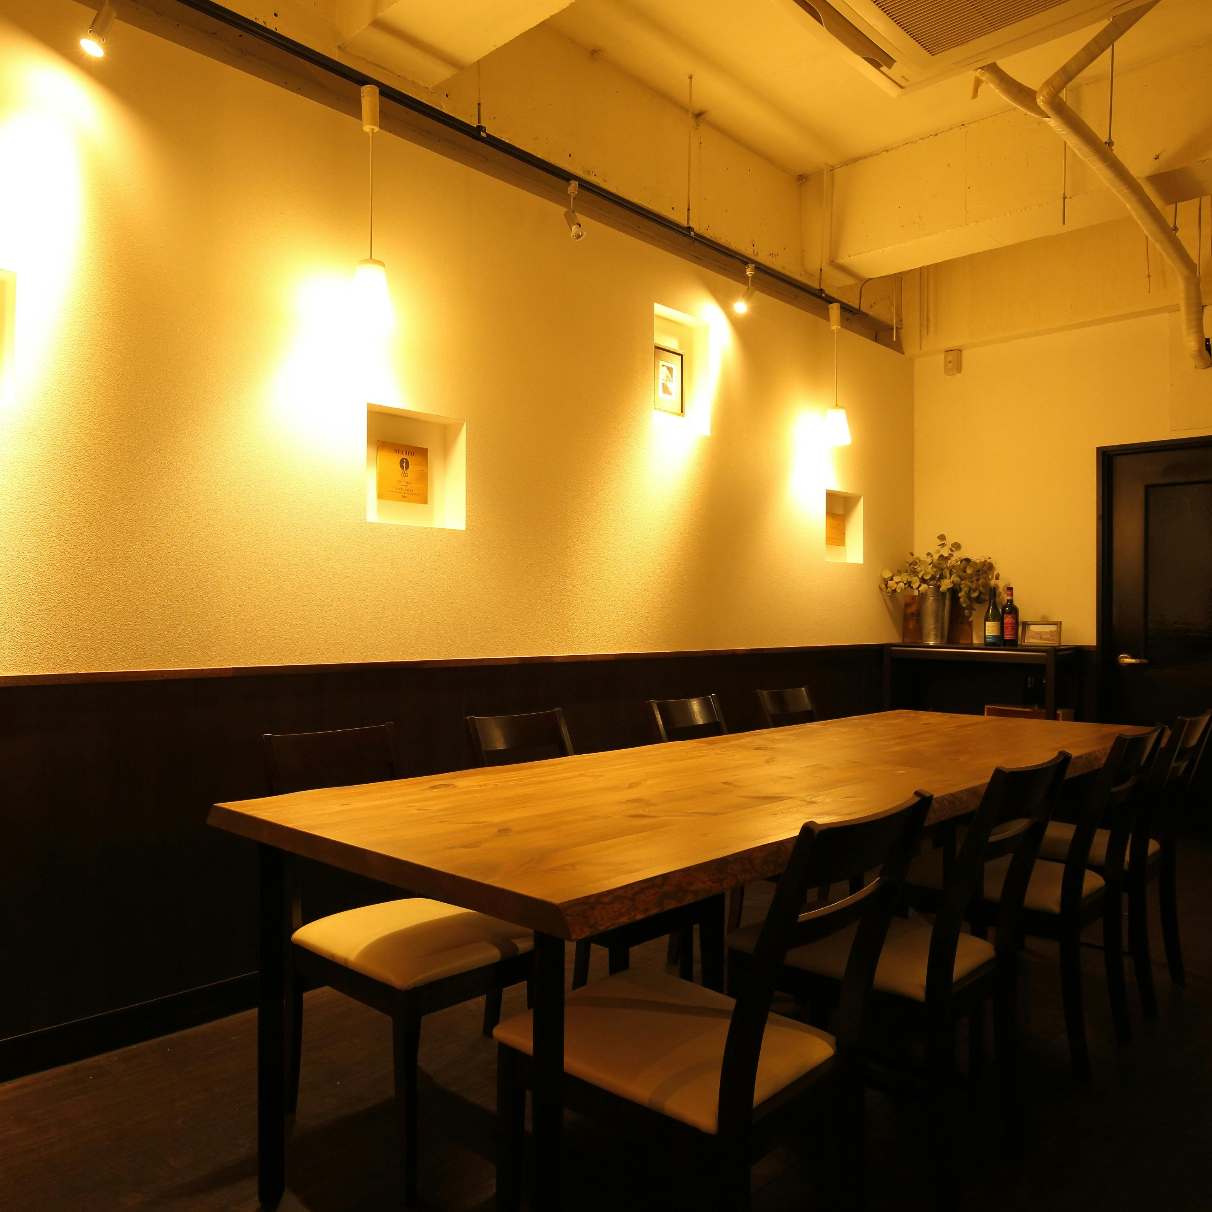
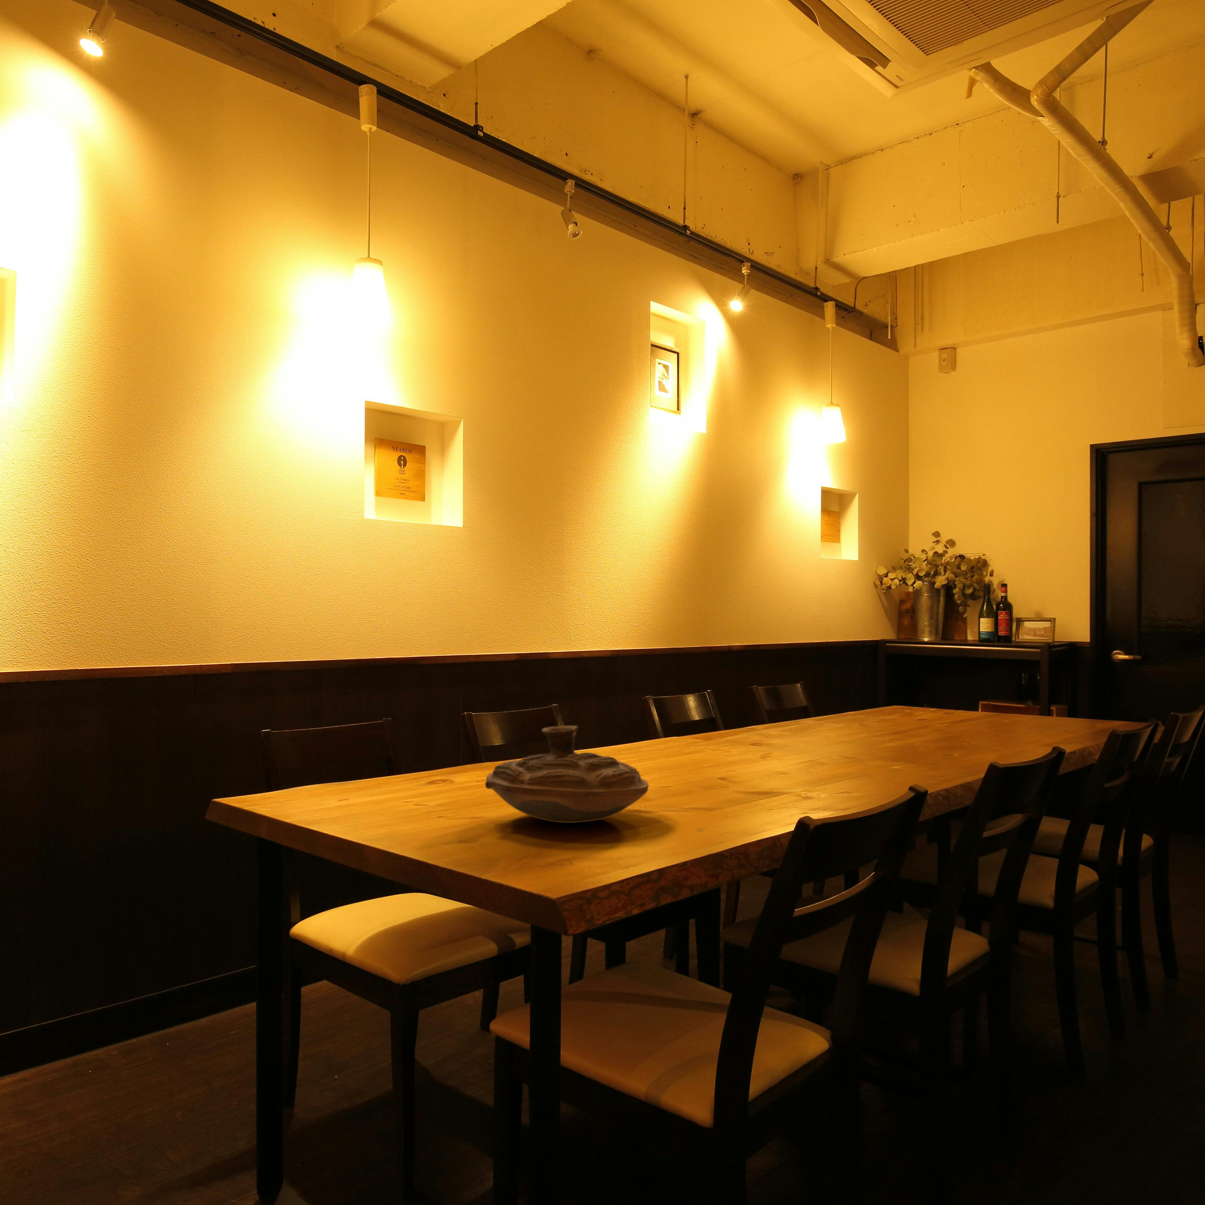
+ decorative bowl [484,725,649,823]
